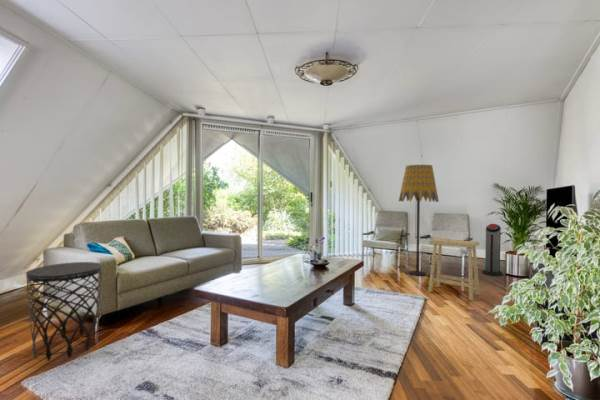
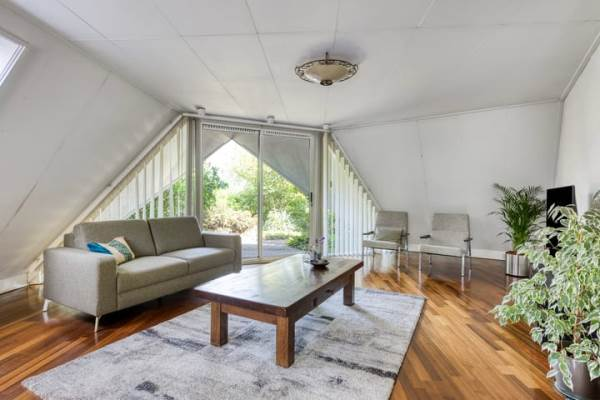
- floor lamp [398,164,440,277]
- stool [427,237,481,301]
- side table [25,261,103,362]
- air purifier [481,223,504,277]
